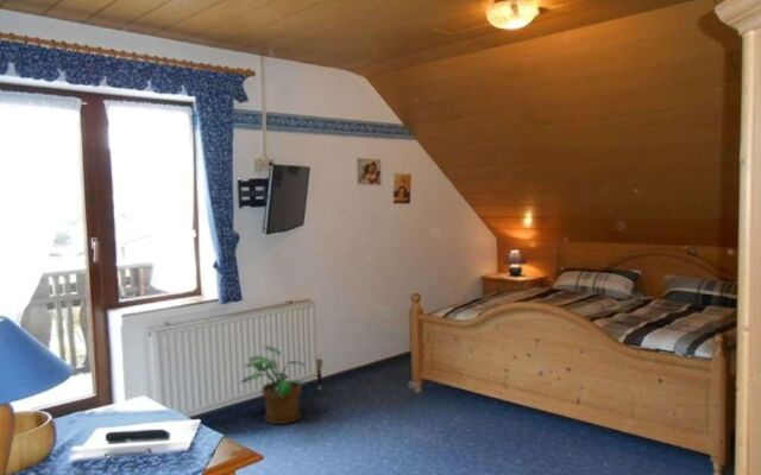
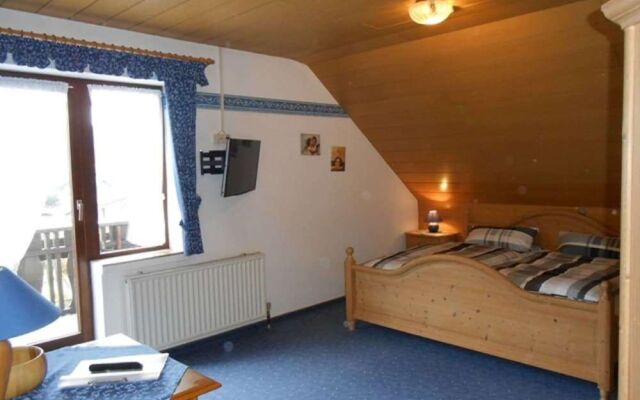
- potted plant [240,346,307,425]
